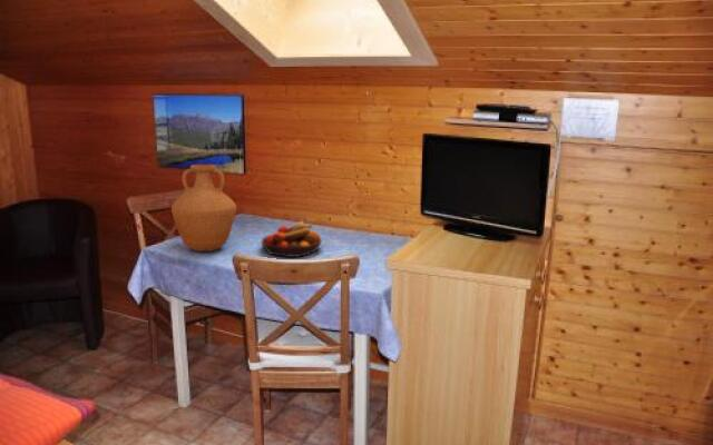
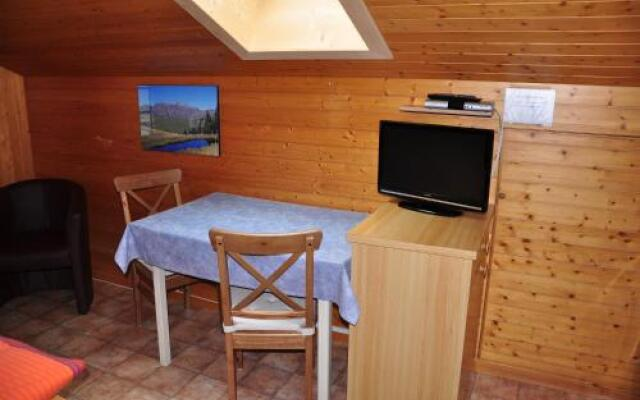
- fruit bowl [260,220,322,258]
- vase [170,164,237,253]
